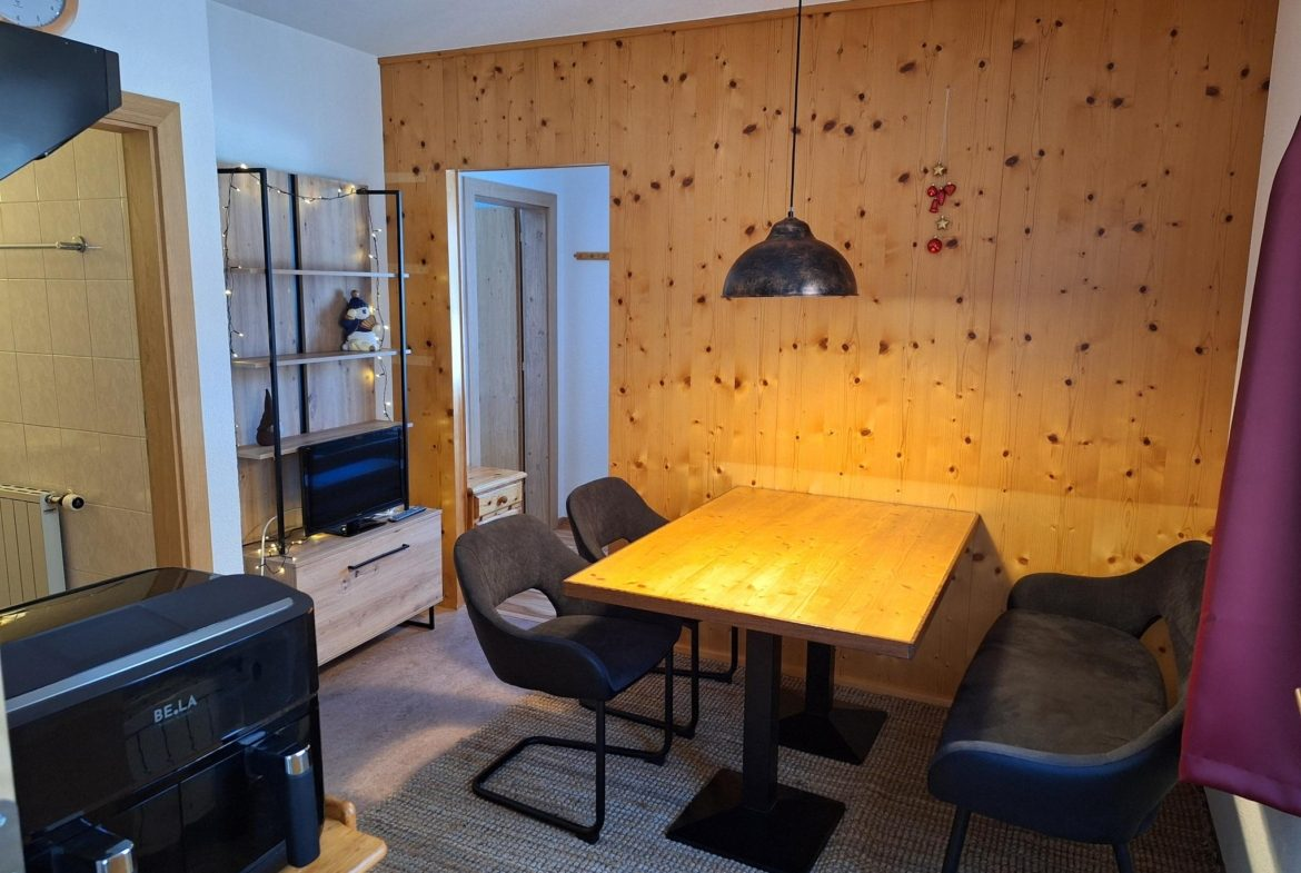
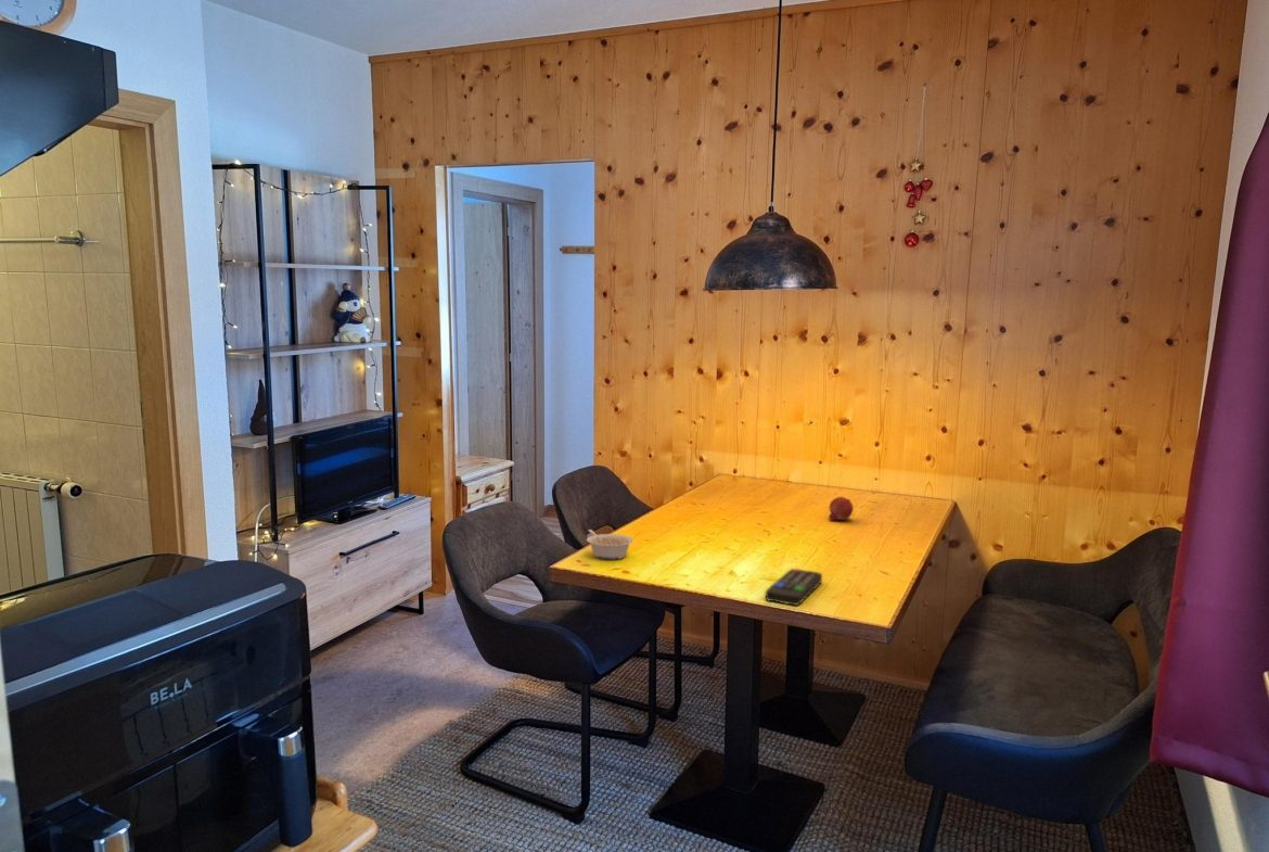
+ remote control [765,568,823,607]
+ legume [586,529,634,560]
+ fruit [828,496,855,521]
